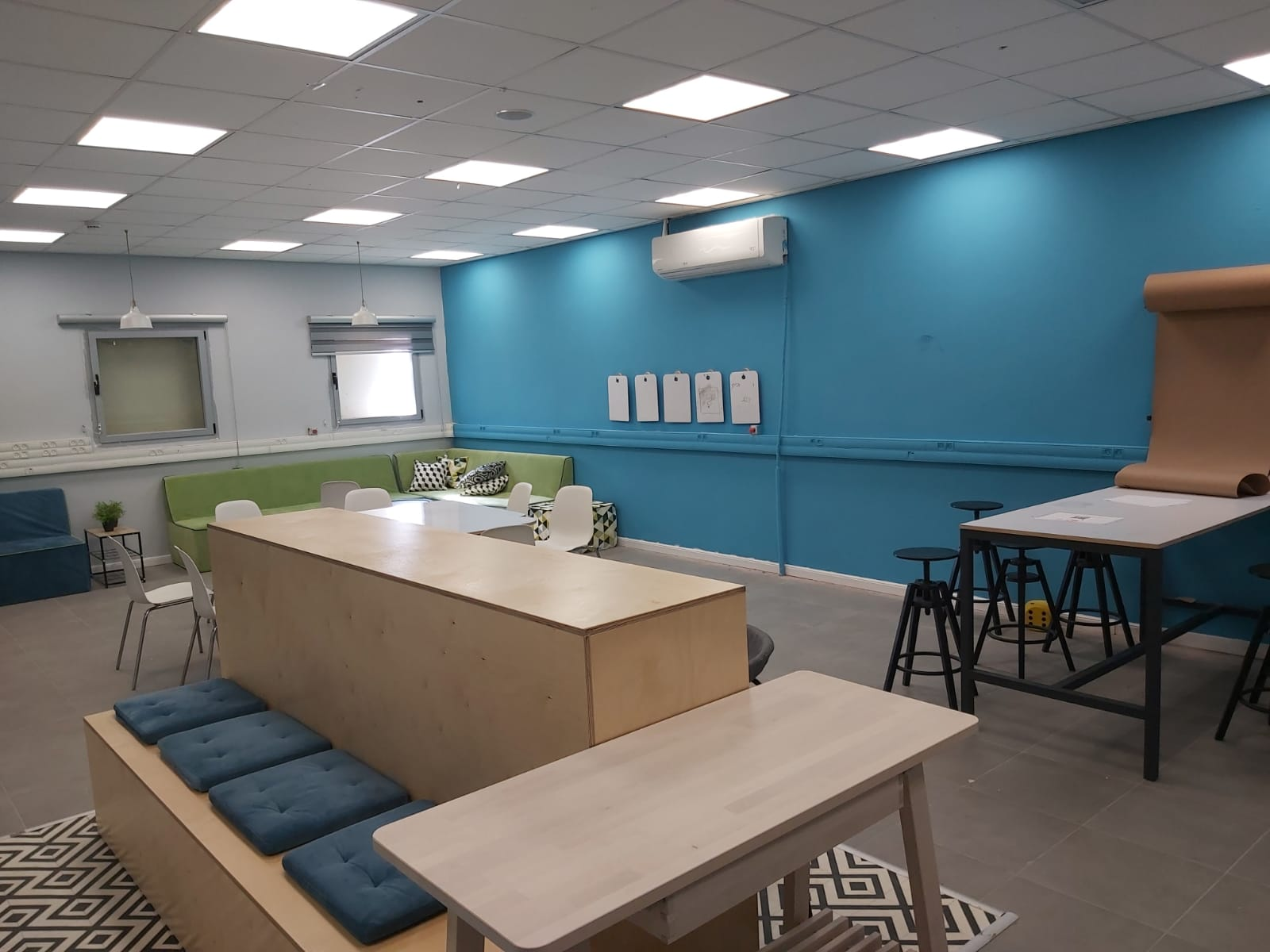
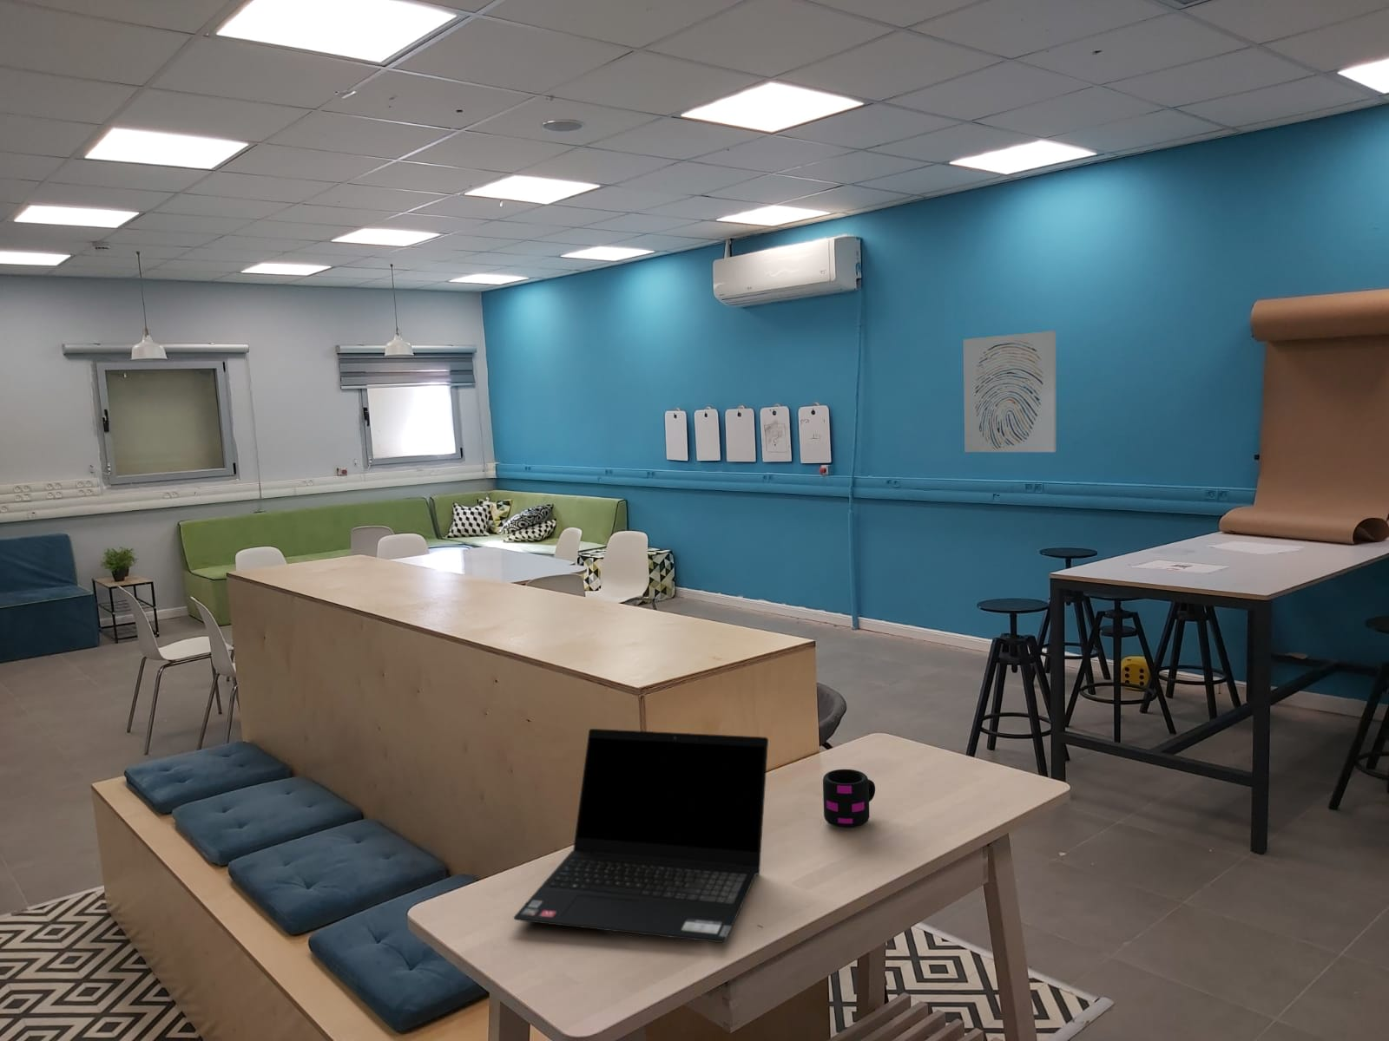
+ laptop computer [513,728,769,944]
+ wall art [962,329,1058,453]
+ mug [822,769,876,829]
